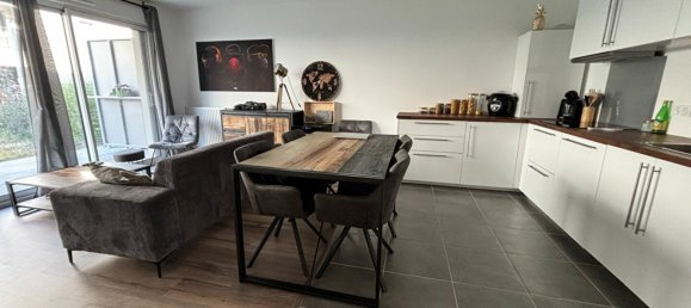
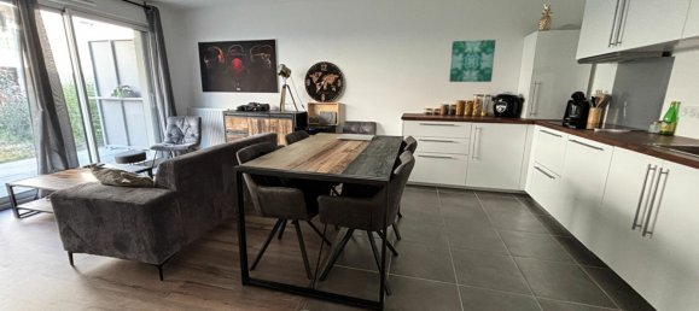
+ wall art [448,39,497,83]
